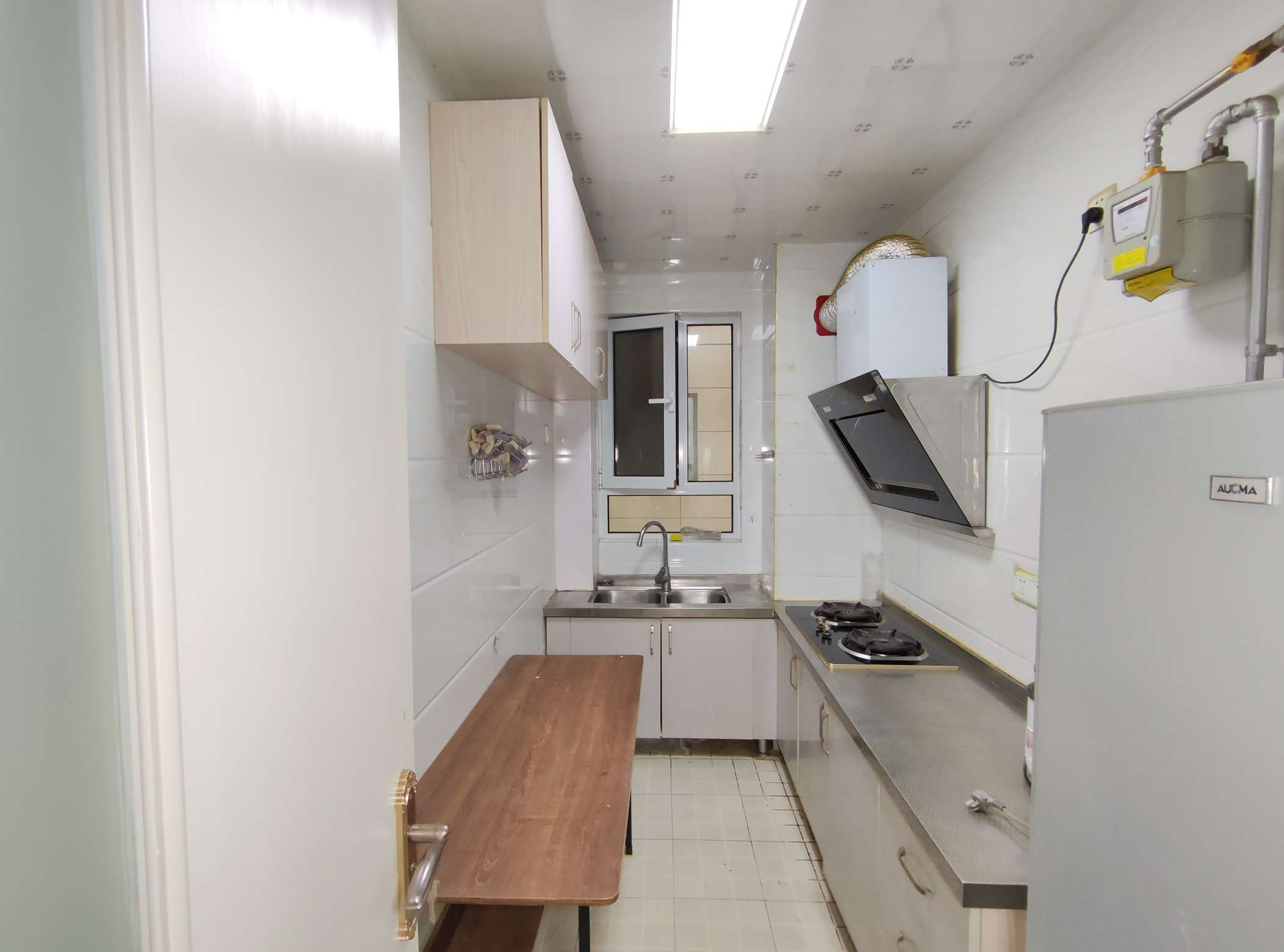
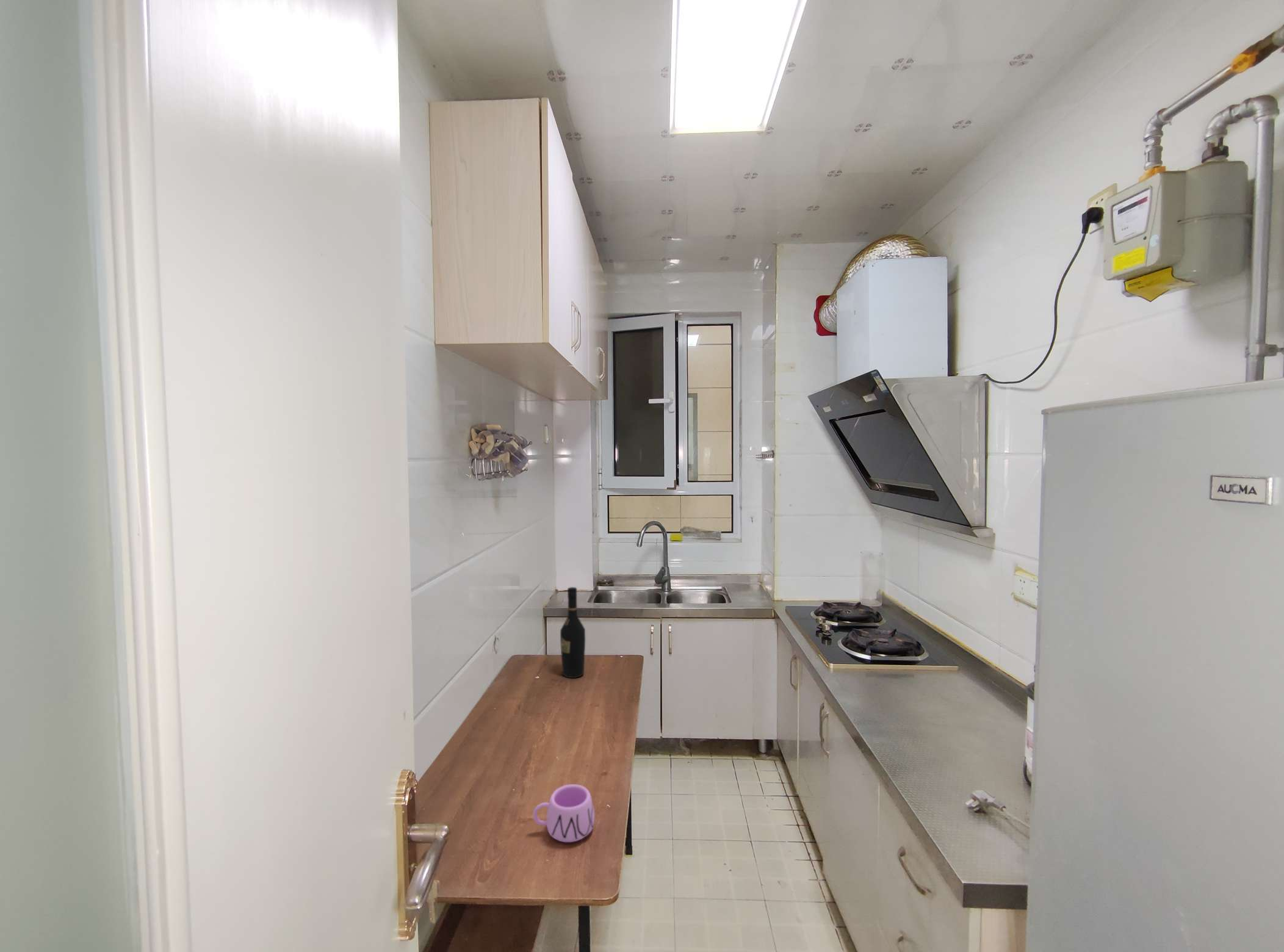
+ wine bottle [560,586,586,679]
+ mug [532,784,595,843]
